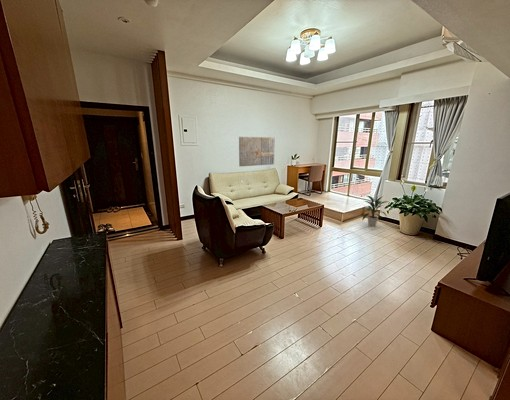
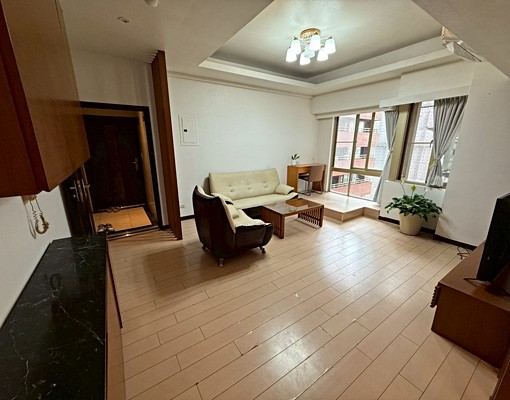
- wall art [238,136,276,167]
- indoor plant [362,194,389,227]
